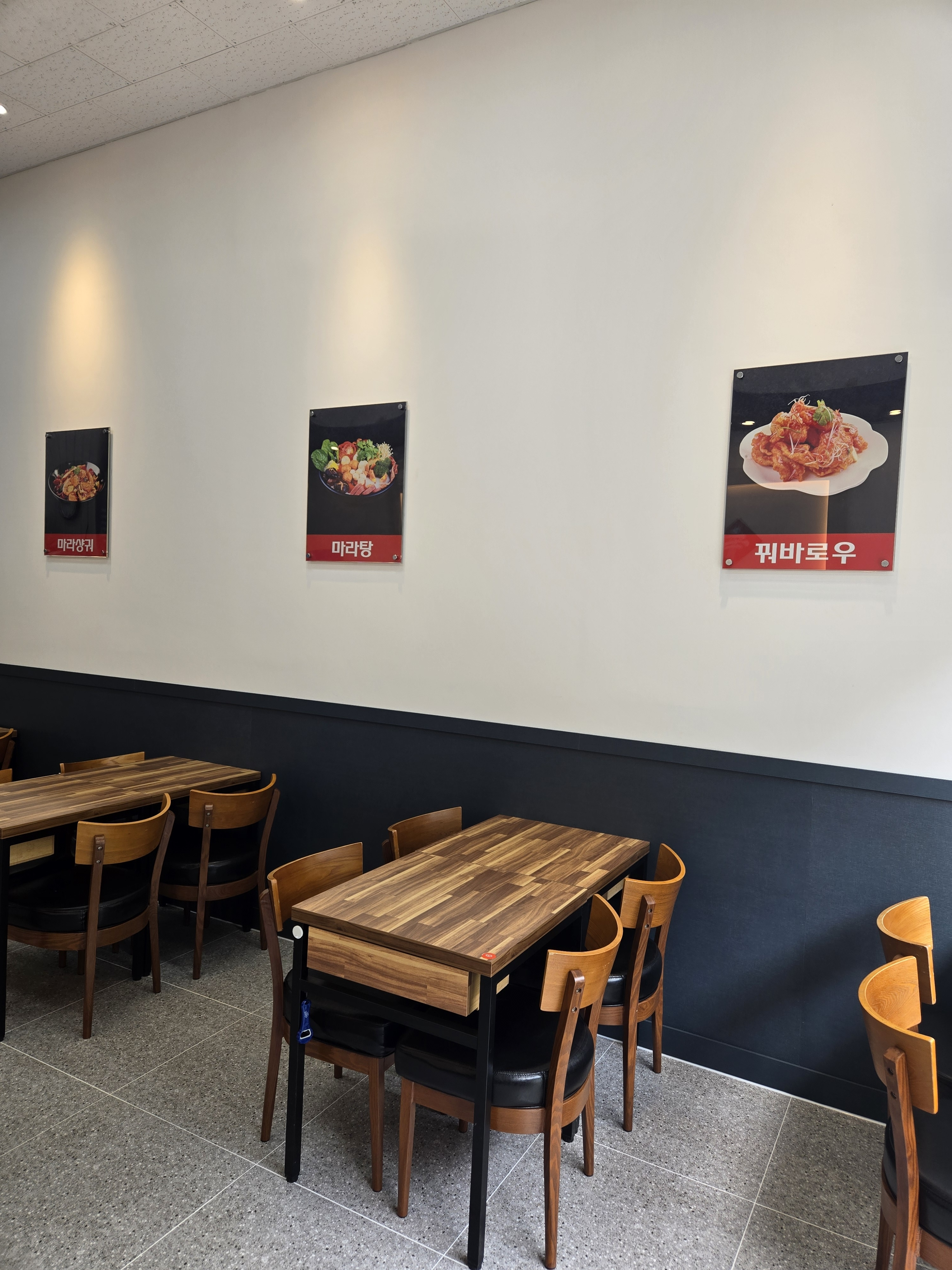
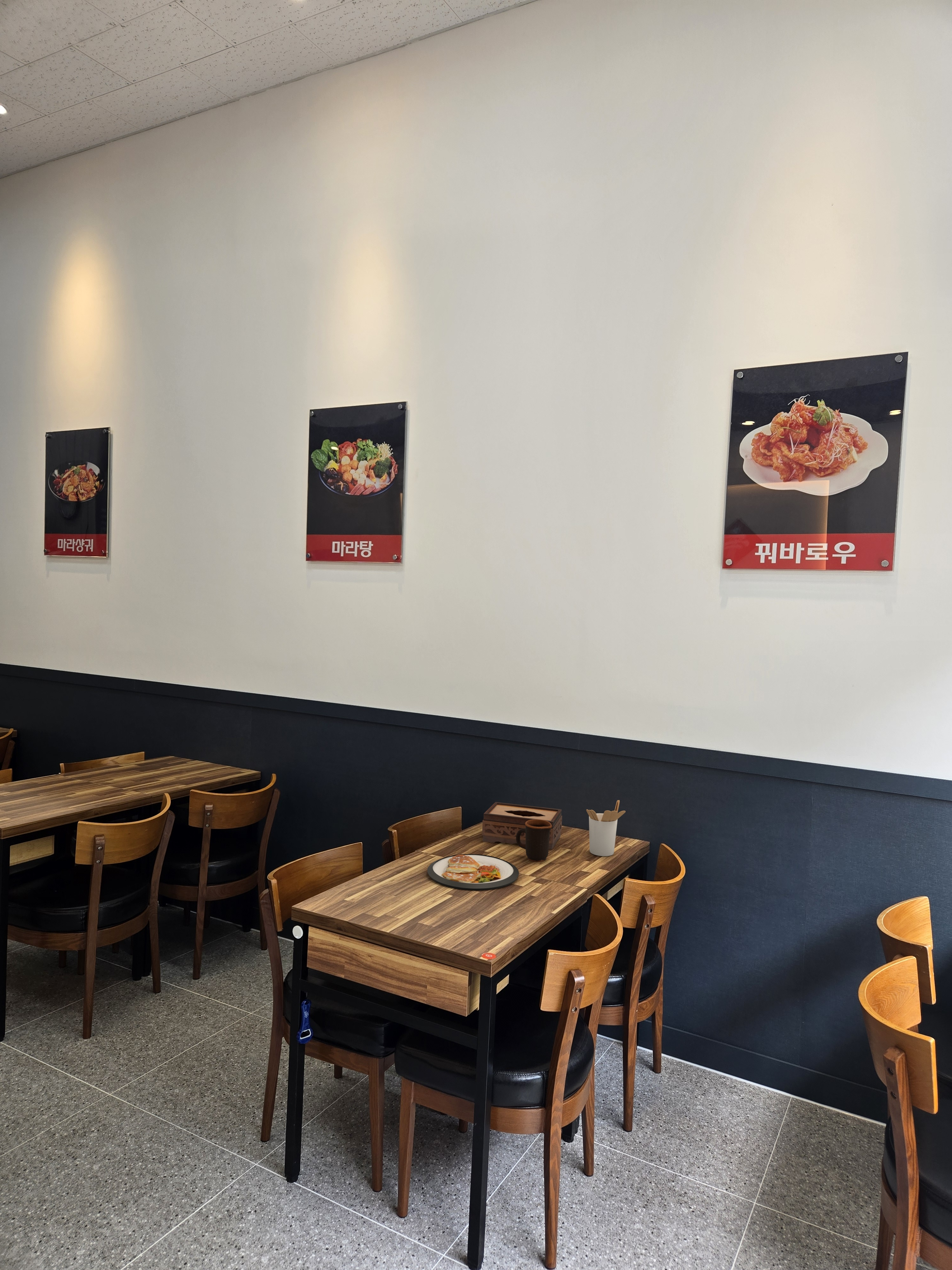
+ dish [427,854,519,891]
+ mug [516,819,552,862]
+ tissue box [482,802,562,850]
+ utensil holder [586,800,626,857]
